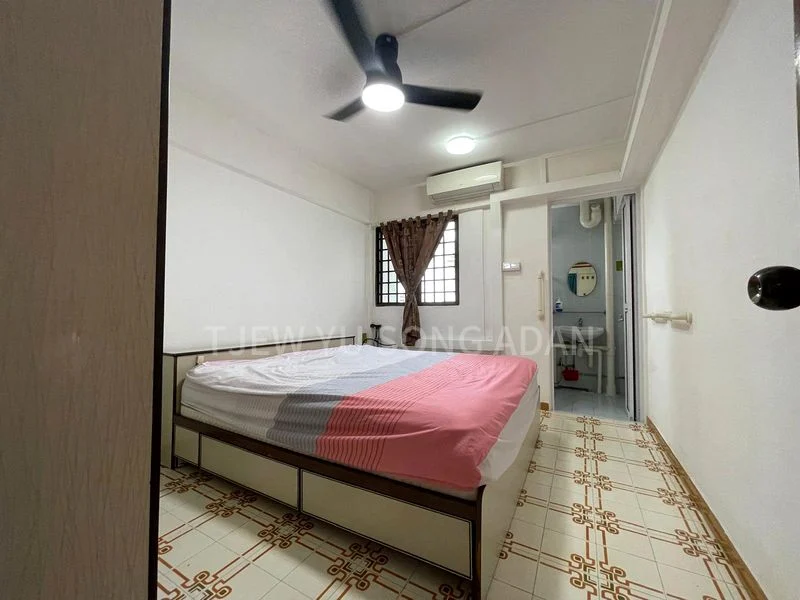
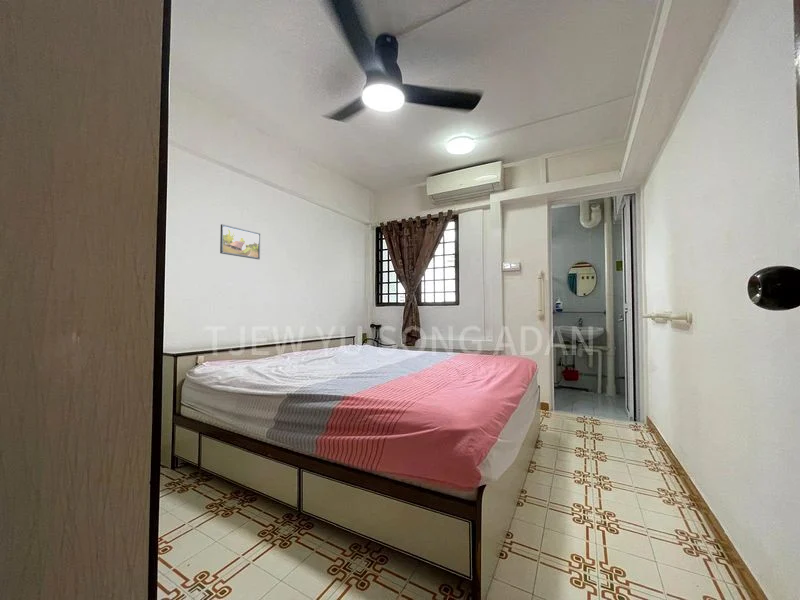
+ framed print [219,223,261,260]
